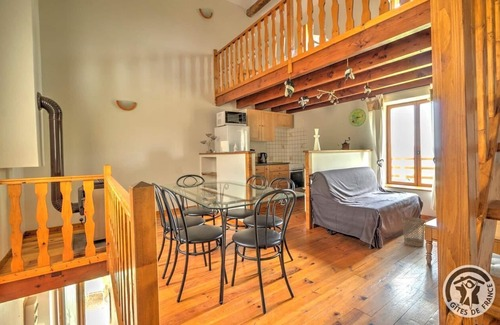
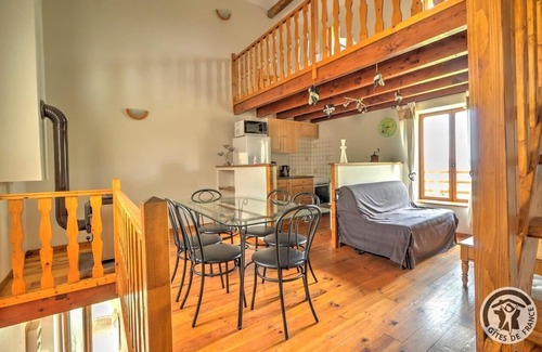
- wastebasket [401,216,426,248]
